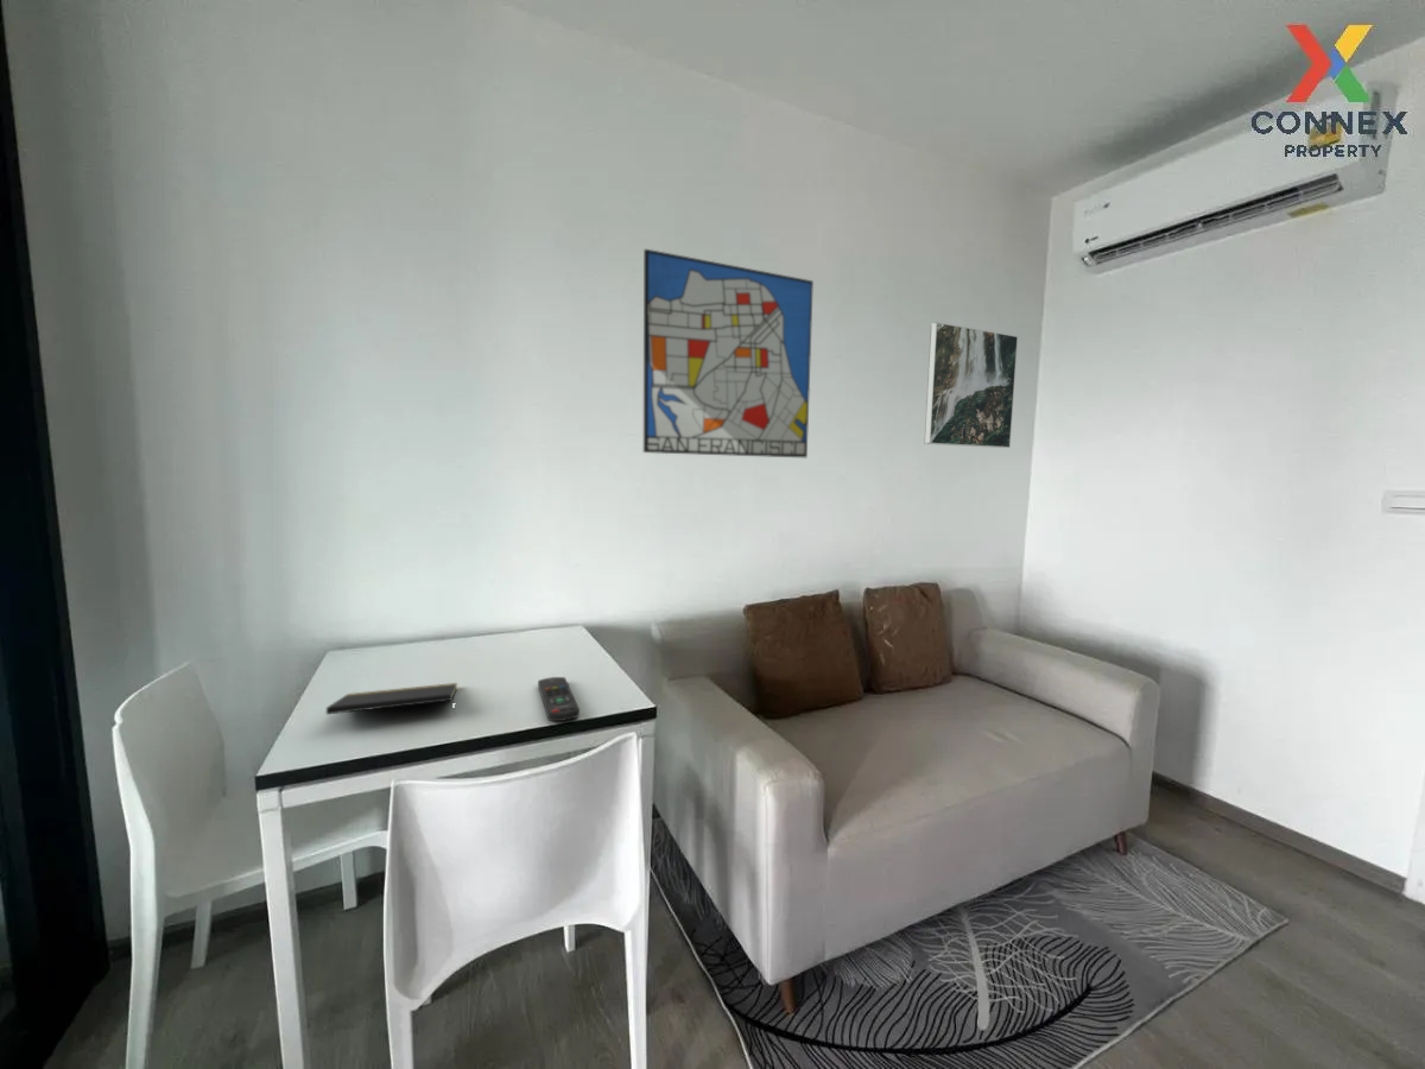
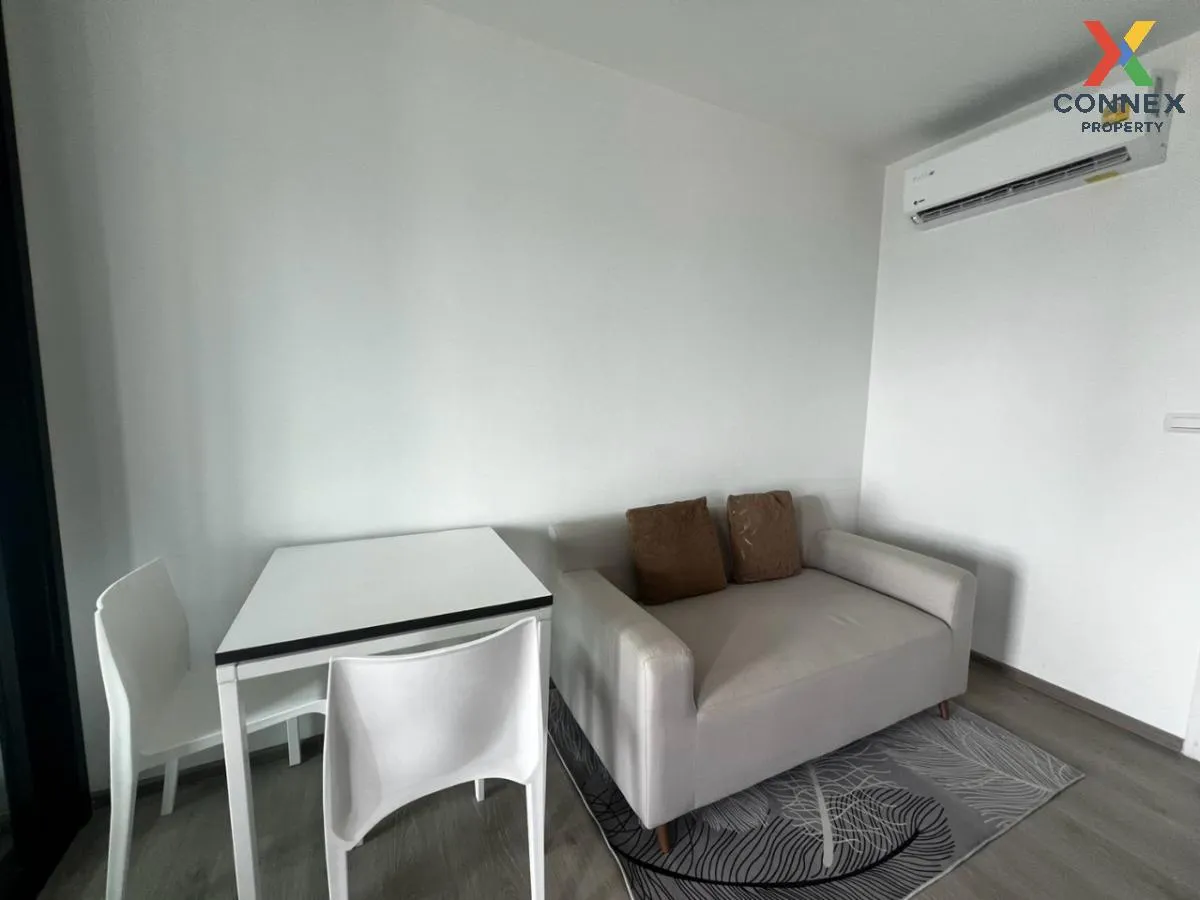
- remote control [537,676,581,722]
- wall art [642,248,815,458]
- notepad [325,682,458,715]
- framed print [923,321,1019,449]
